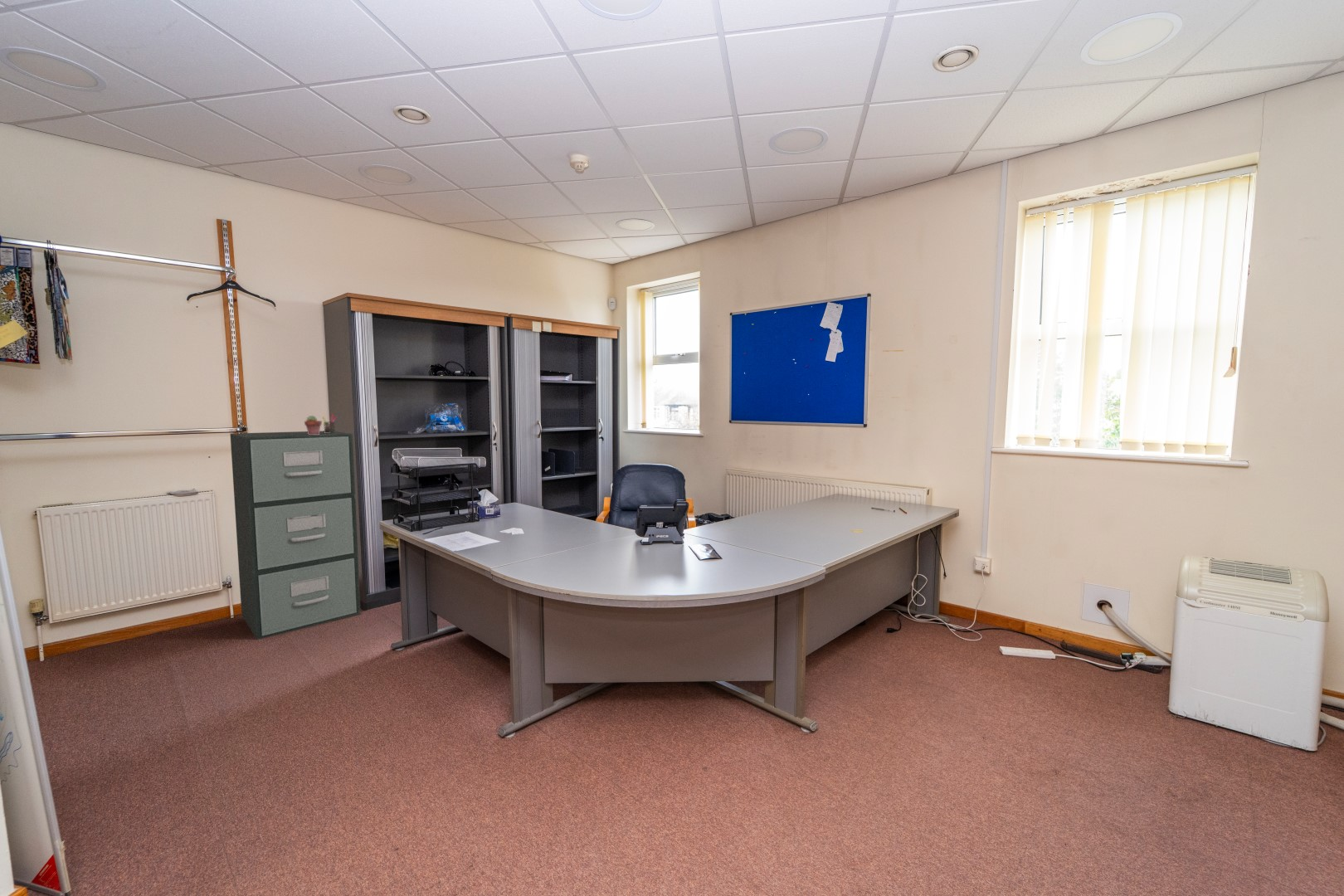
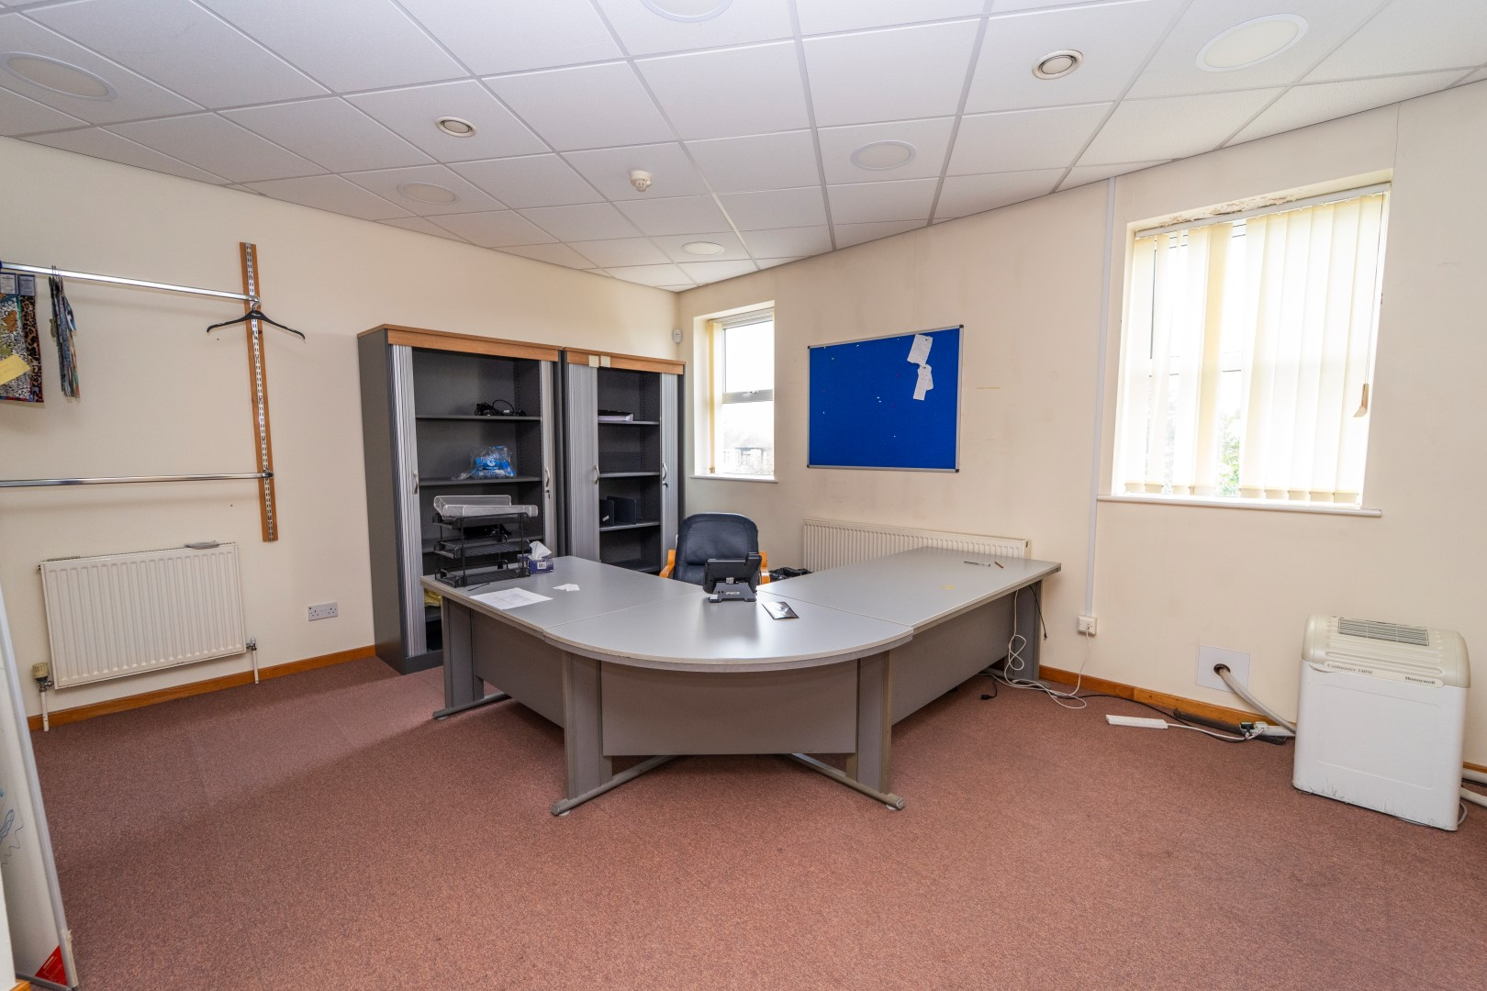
- potted succulent [304,415,323,435]
- filing cabinet [230,430,362,640]
- pen holder [322,413,338,433]
